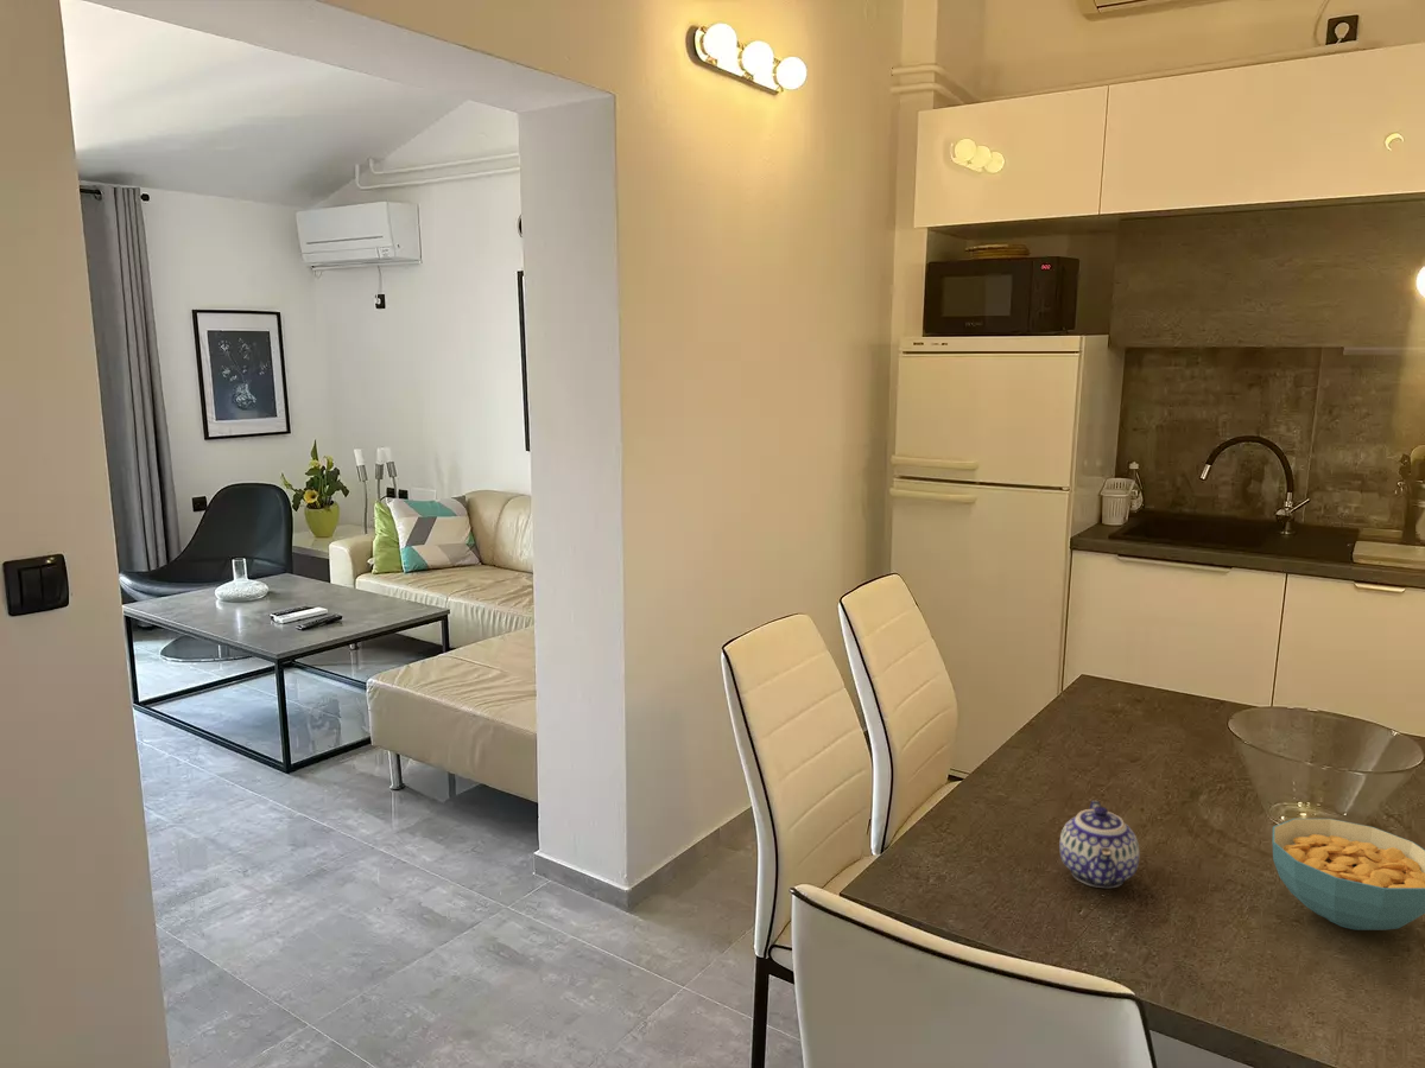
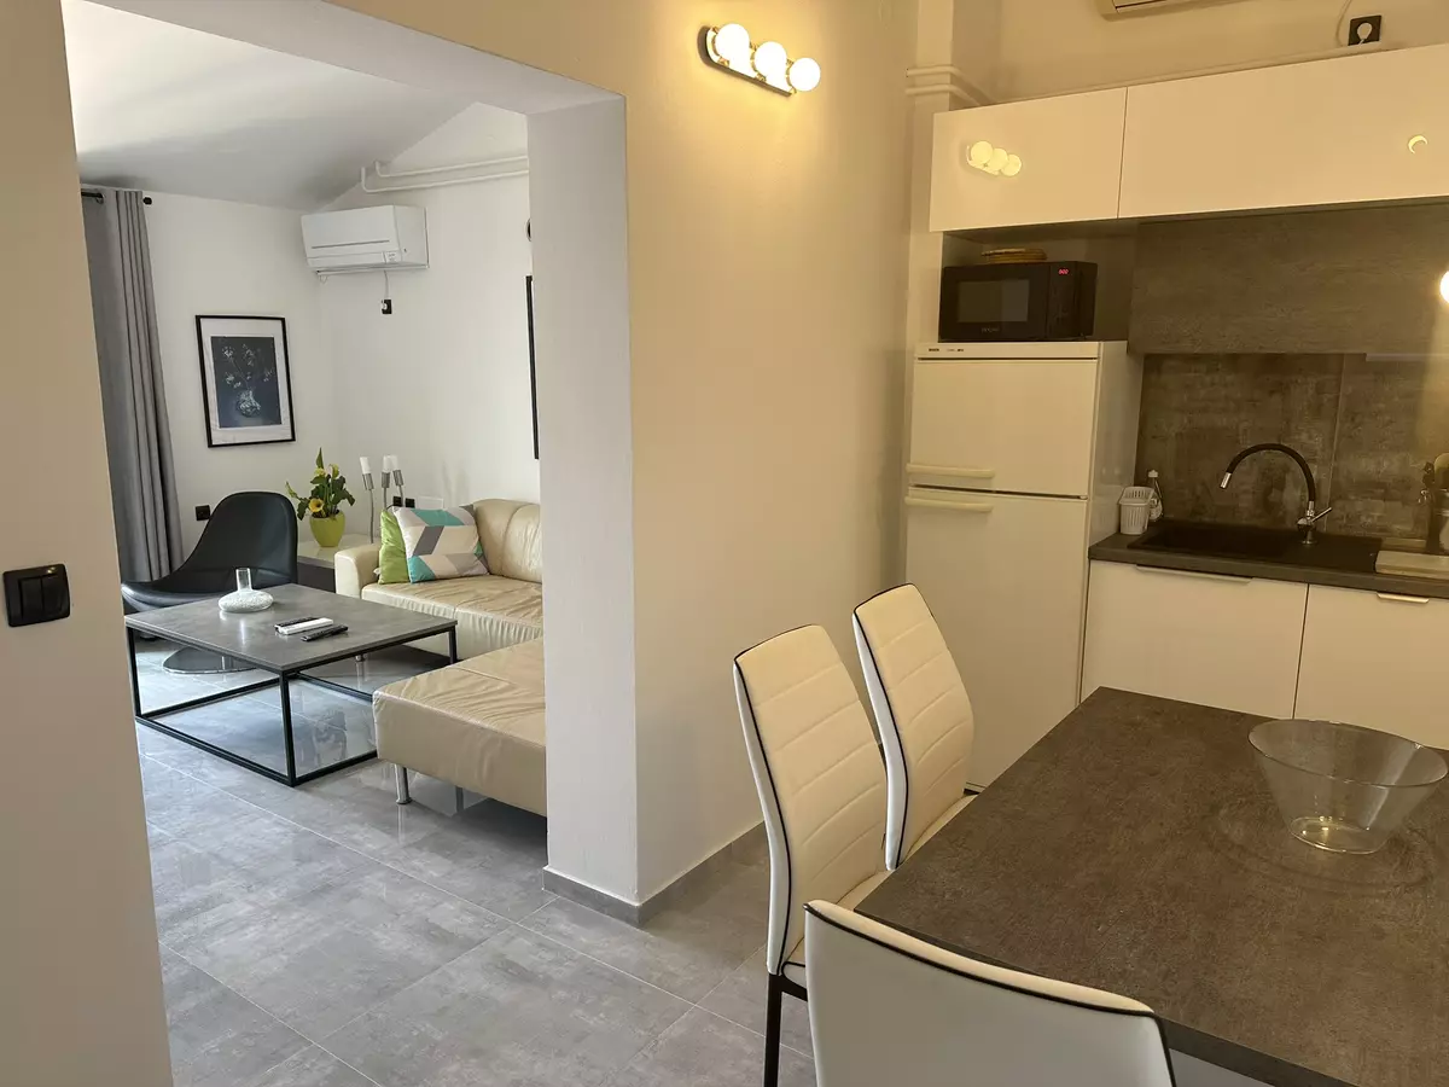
- teapot [1058,800,1140,889]
- cereal bowl [1271,818,1425,932]
